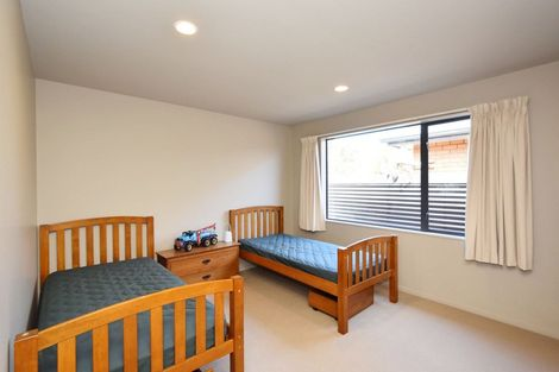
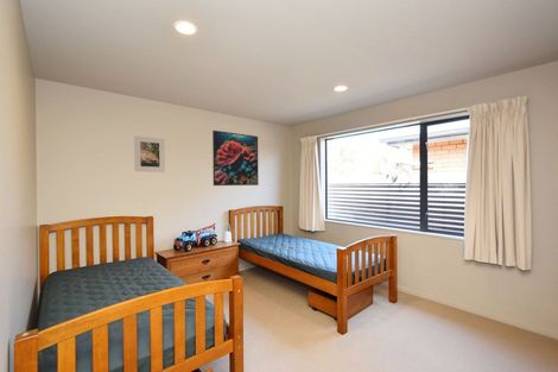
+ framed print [211,130,260,187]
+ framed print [133,134,166,174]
